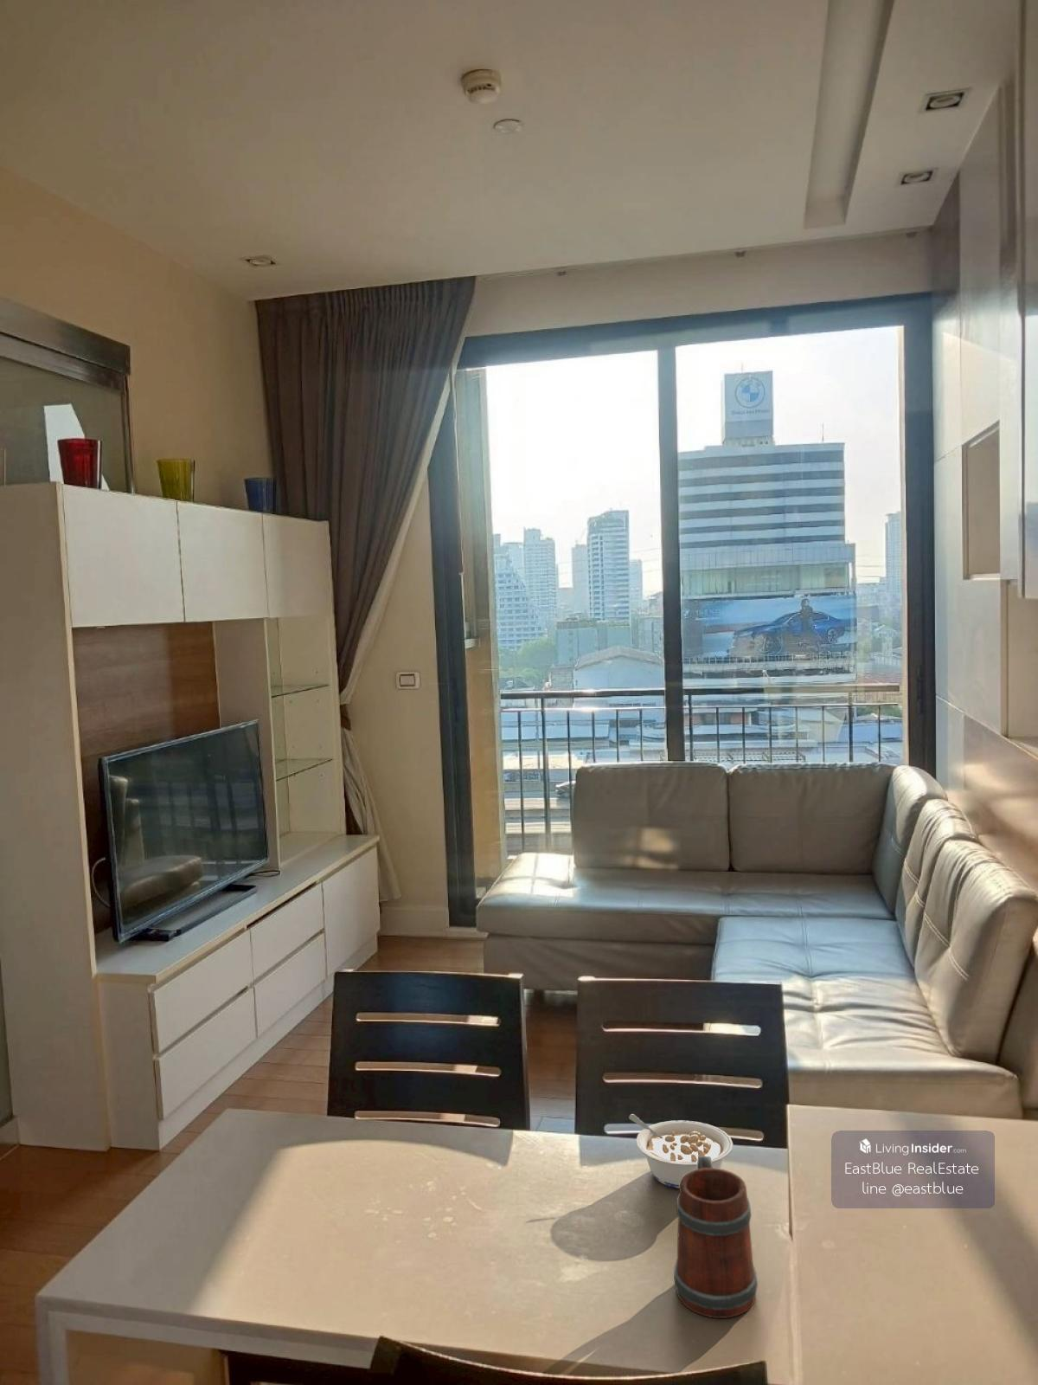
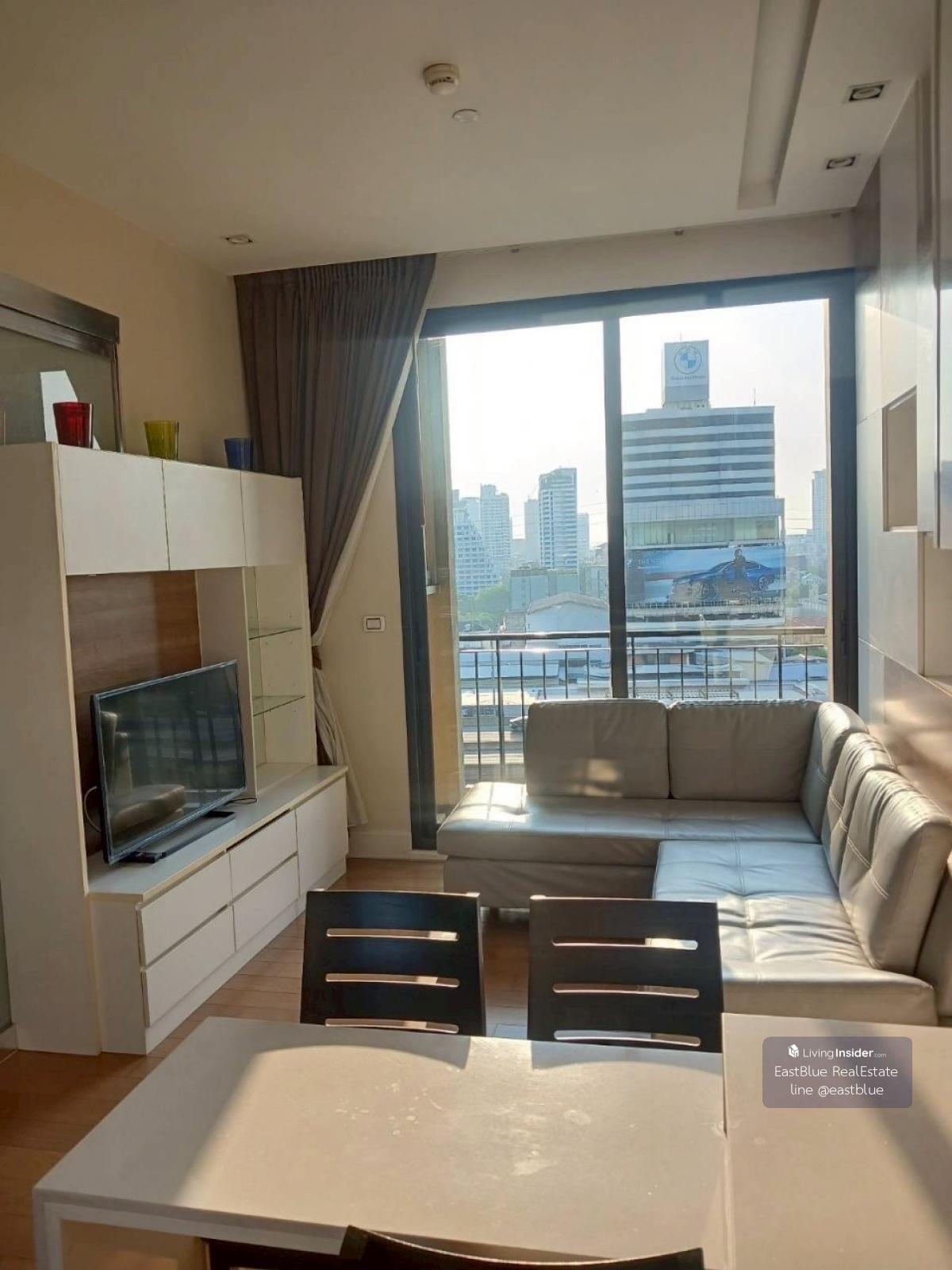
- mug [673,1156,759,1320]
- legume [628,1113,734,1190]
